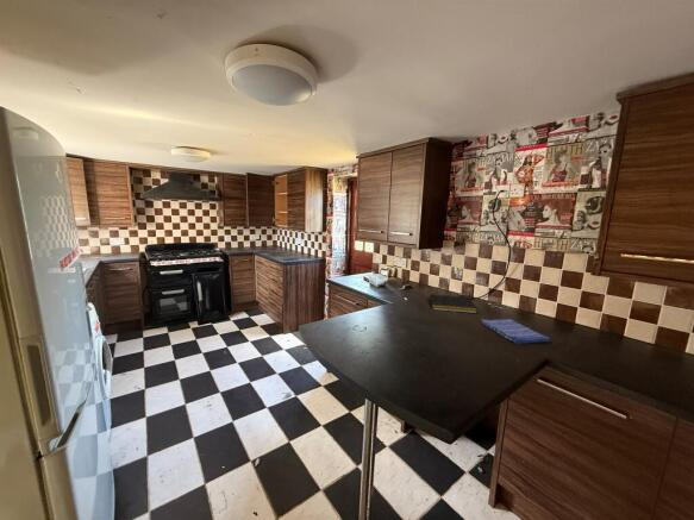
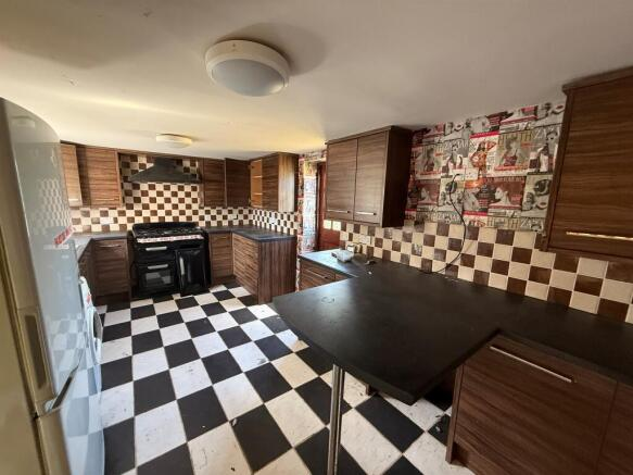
- dish towel [480,318,551,345]
- notepad [427,293,479,314]
